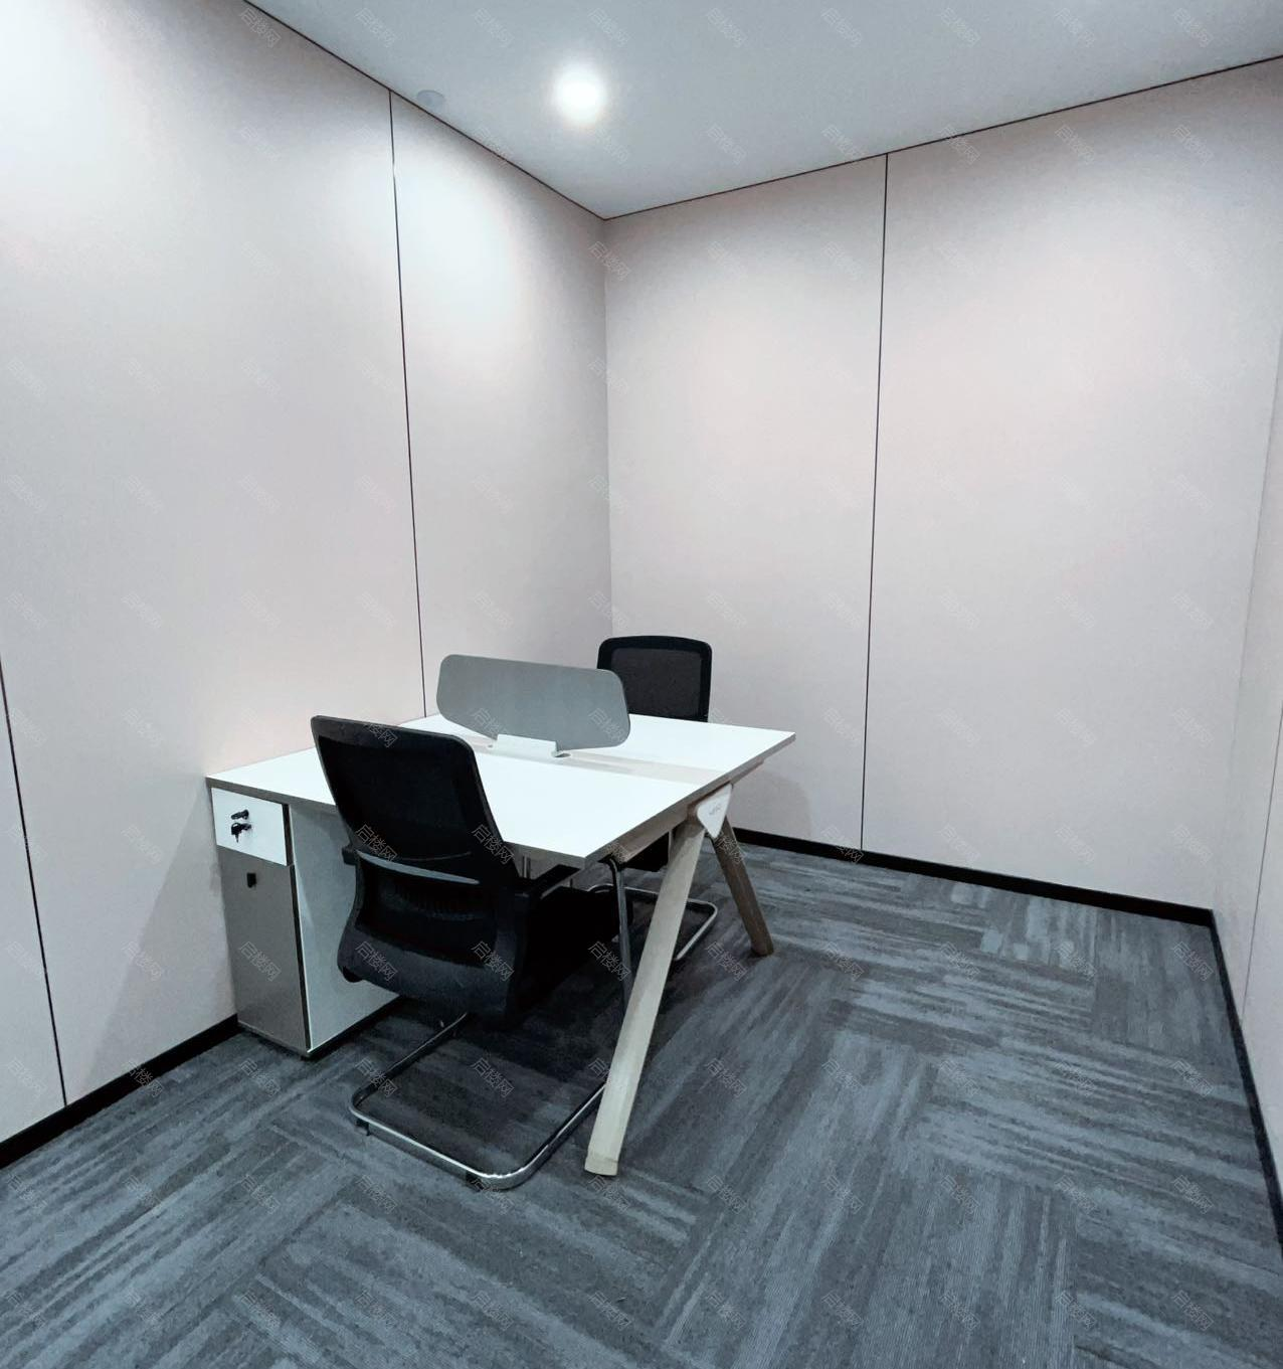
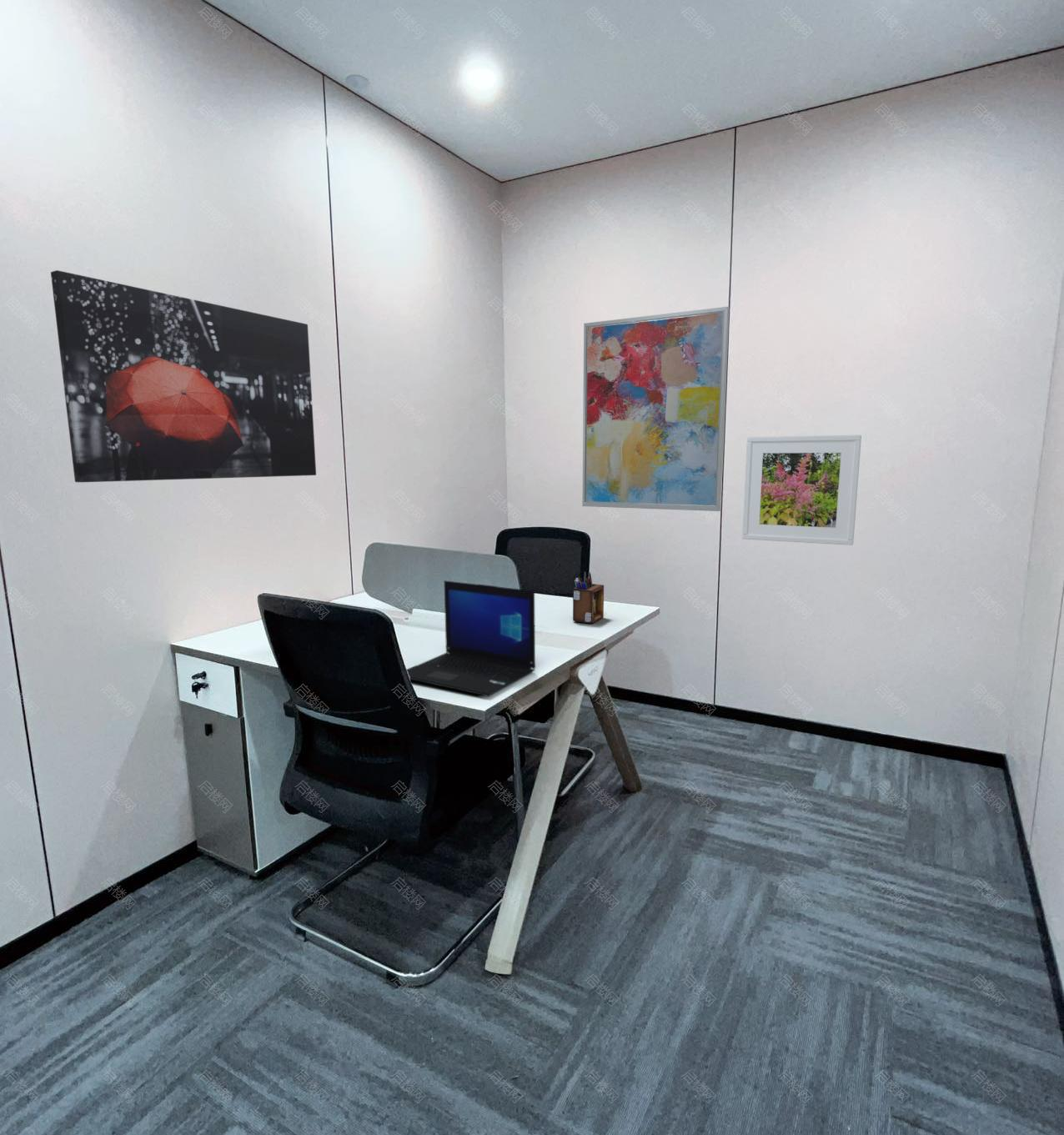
+ wall art [50,269,317,483]
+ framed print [741,434,862,546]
+ laptop [405,580,536,697]
+ wall art [581,306,730,512]
+ desk organizer [572,571,605,625]
